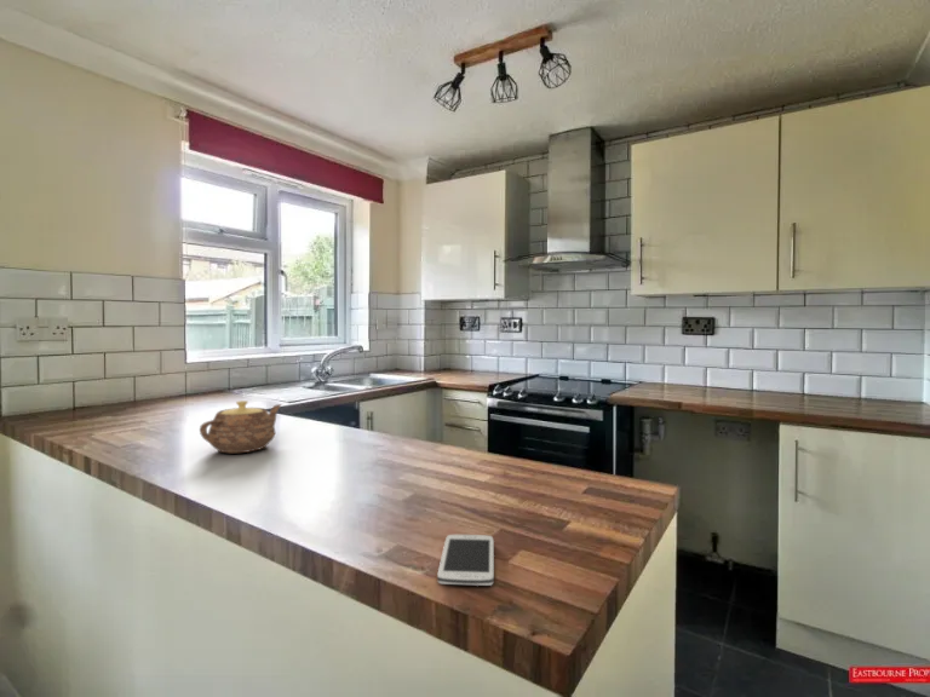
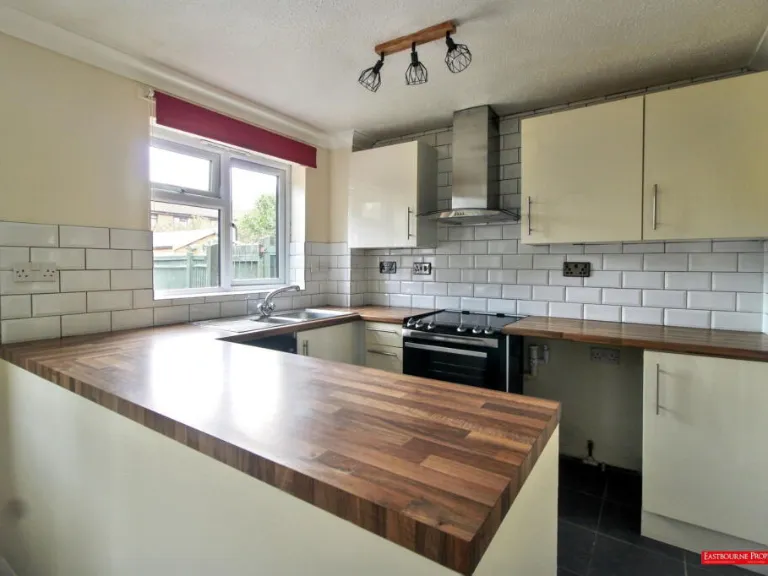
- teapot [199,399,283,454]
- smartphone [436,534,495,587]
